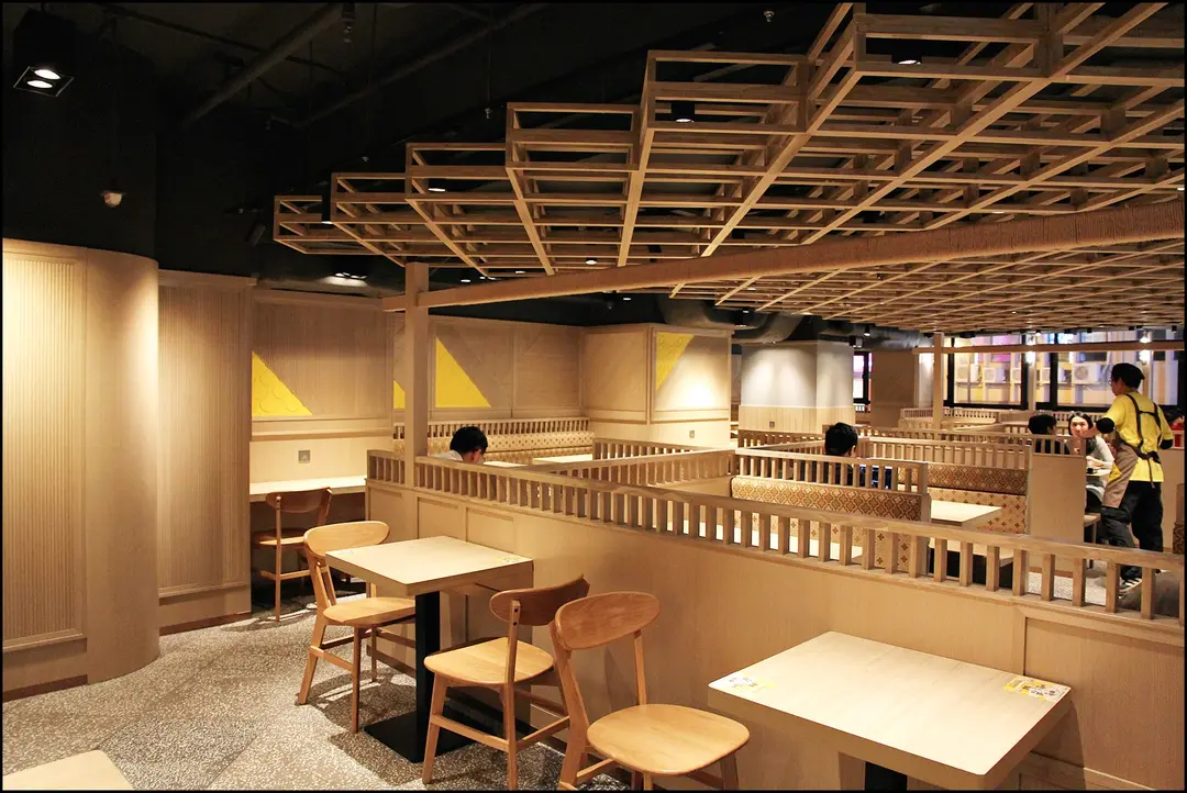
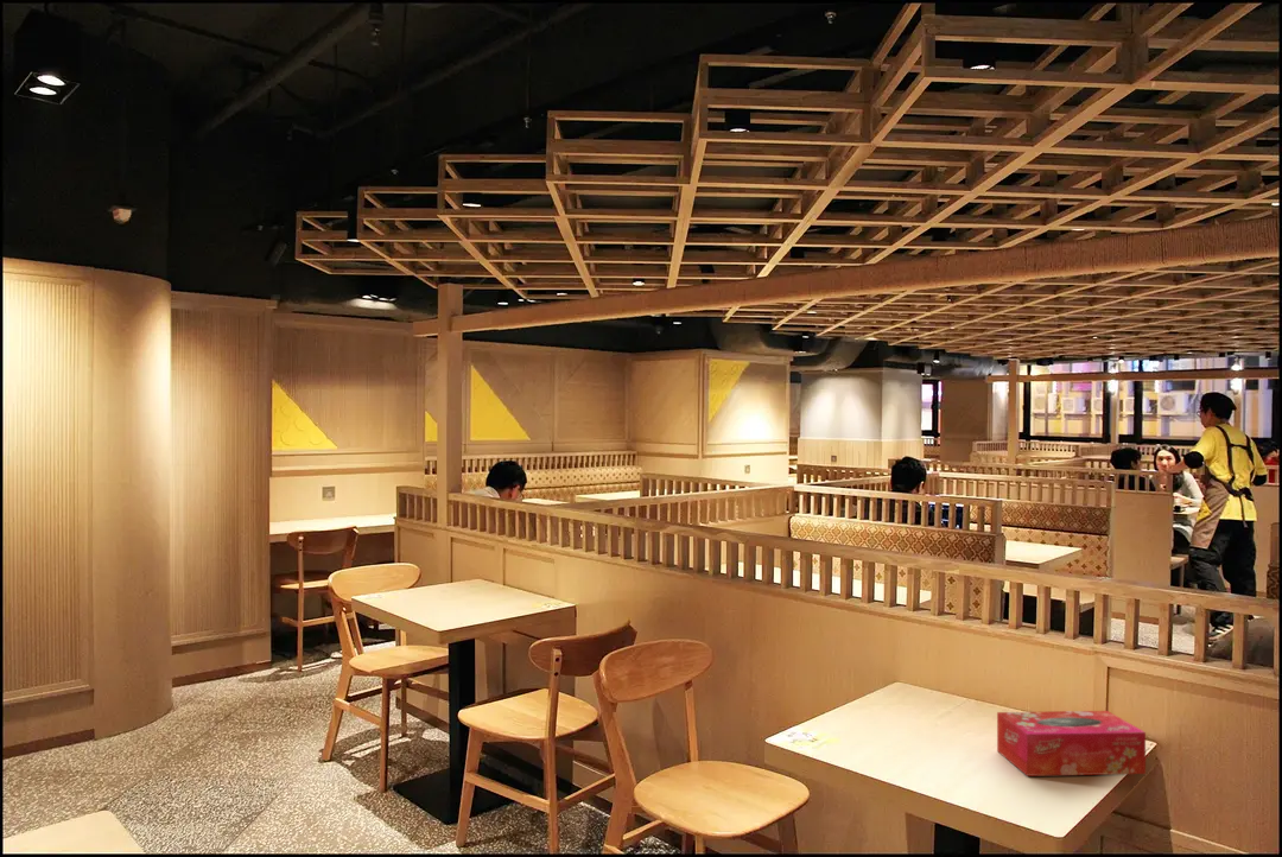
+ tissue box [996,710,1147,777]
